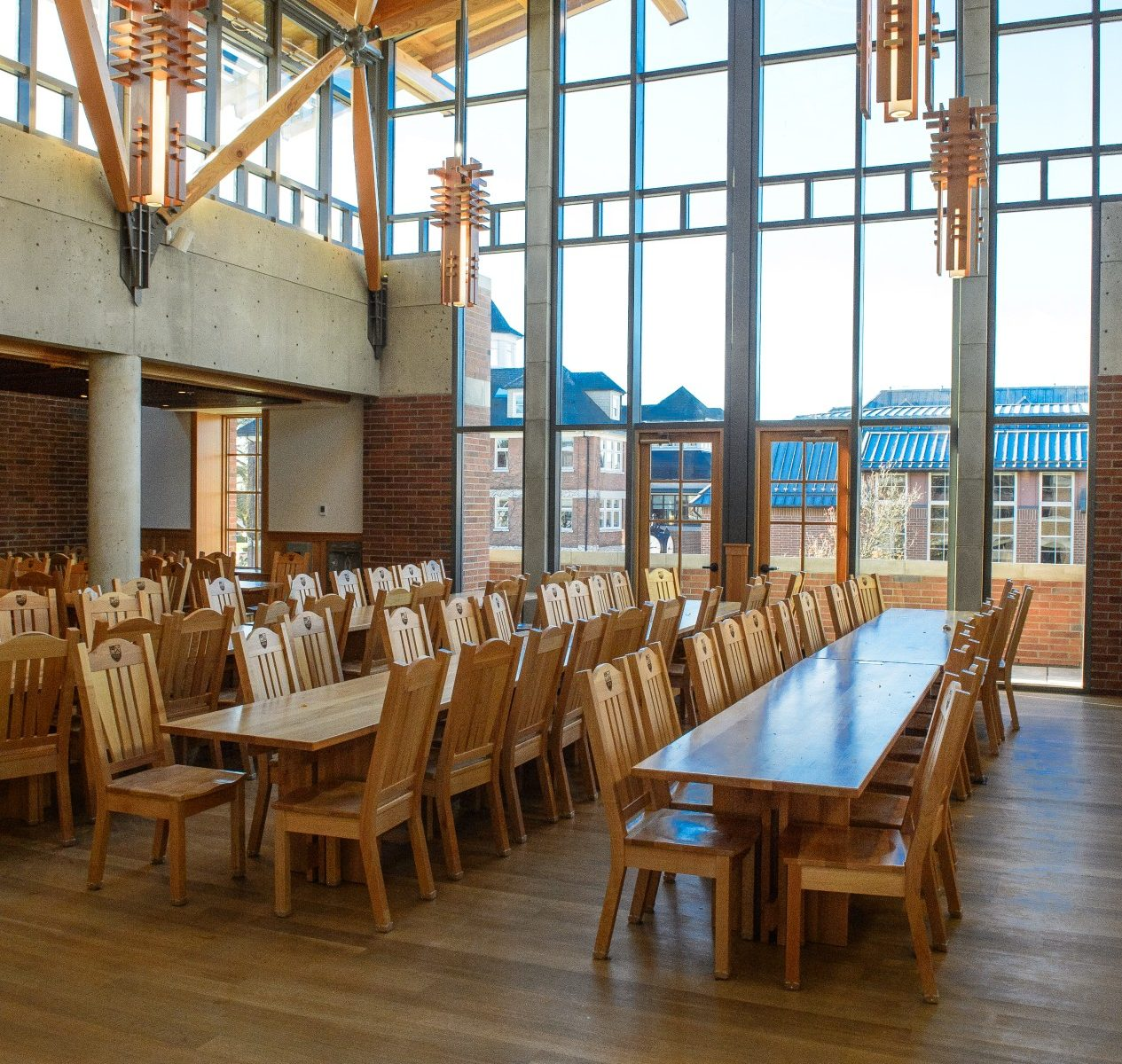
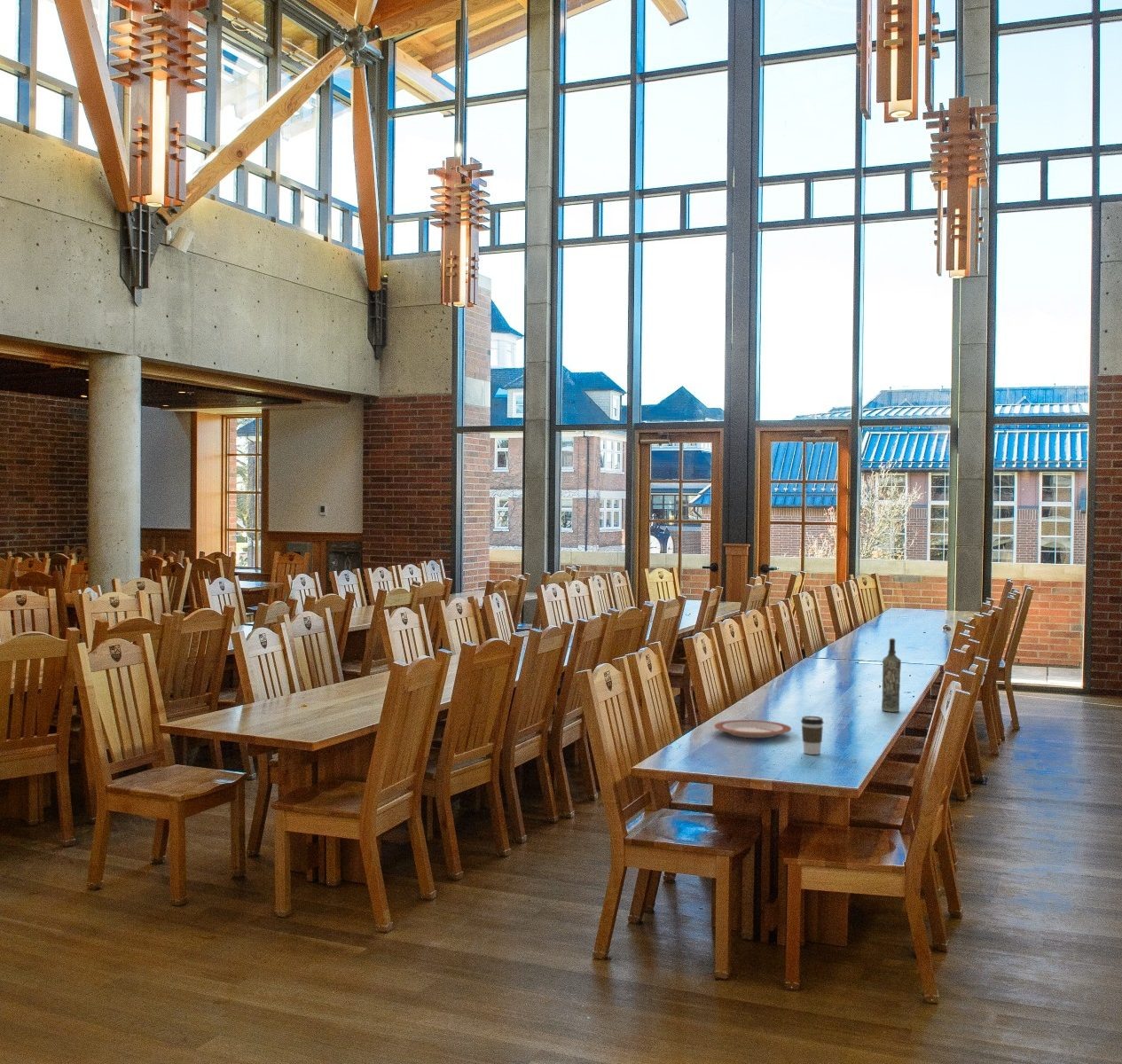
+ plate [713,719,792,739]
+ coffee cup [800,715,825,755]
+ bottle [881,638,902,713]
